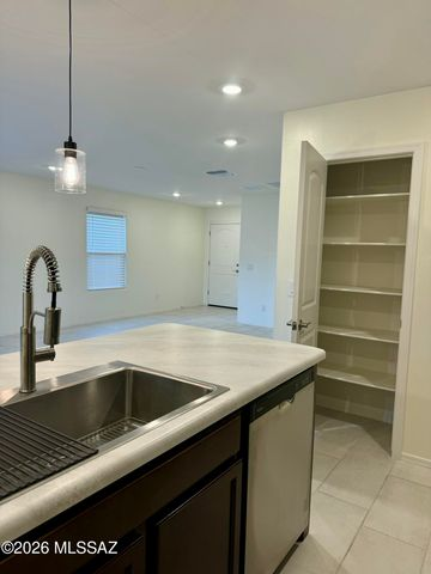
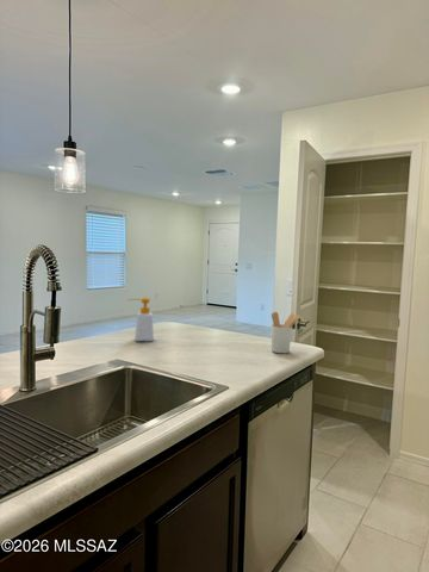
+ utensil holder [271,311,300,354]
+ soap bottle [128,297,155,342]
